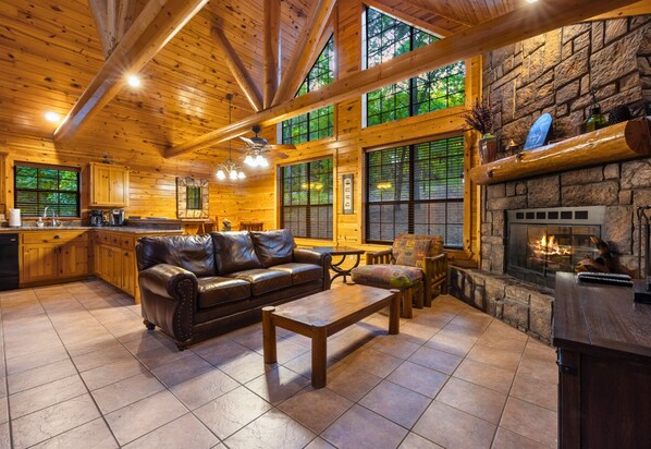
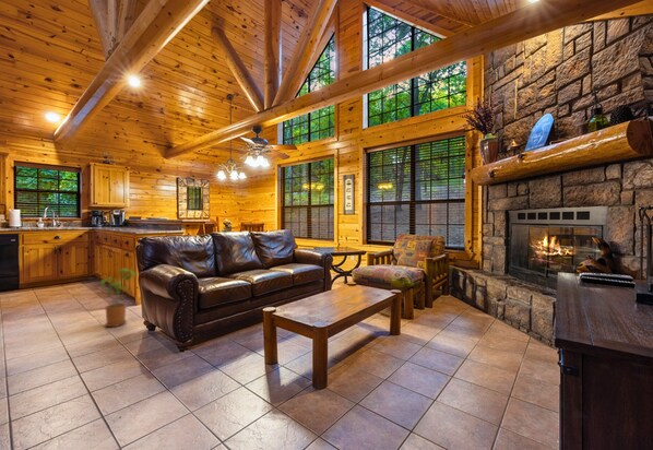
+ house plant [99,268,139,328]
